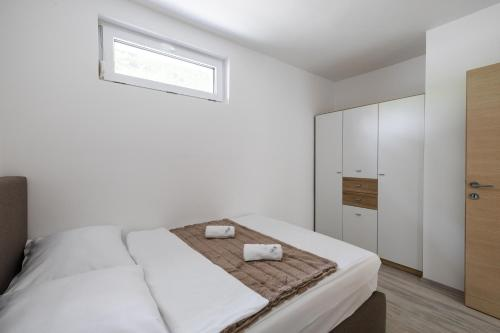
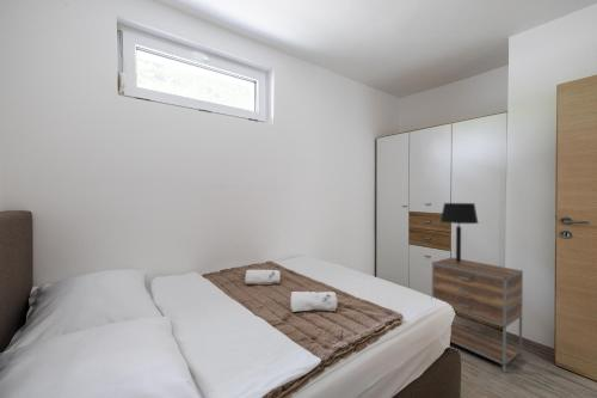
+ nightstand [431,257,524,374]
+ table lamp [439,202,480,263]
